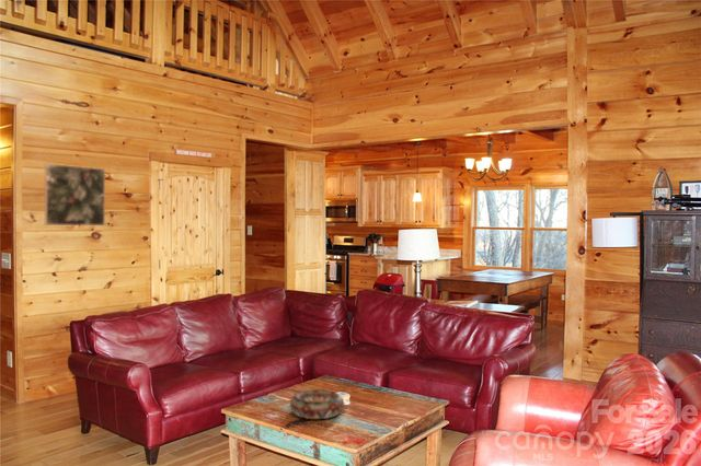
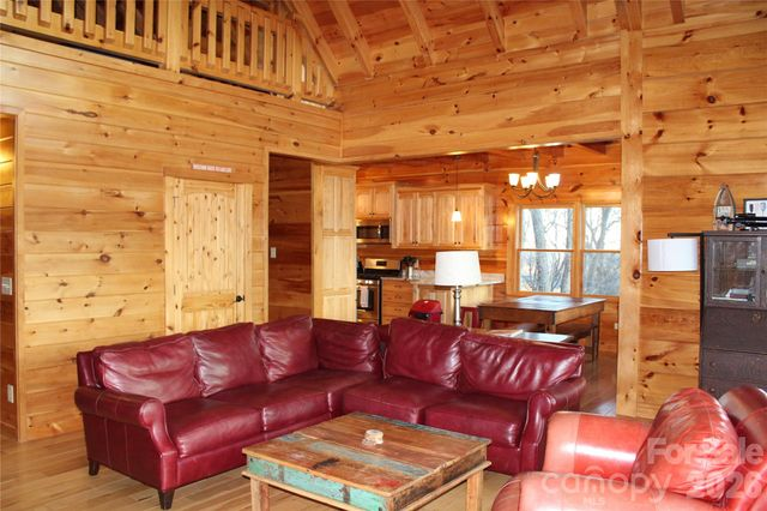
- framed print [44,163,106,226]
- decorative bowl [289,388,345,420]
